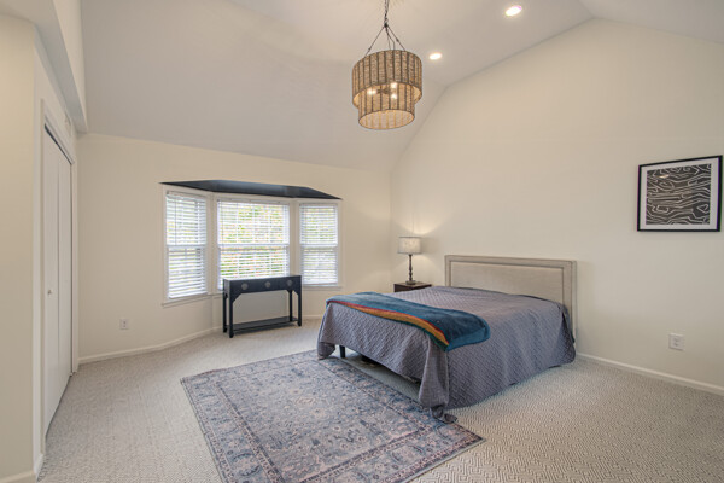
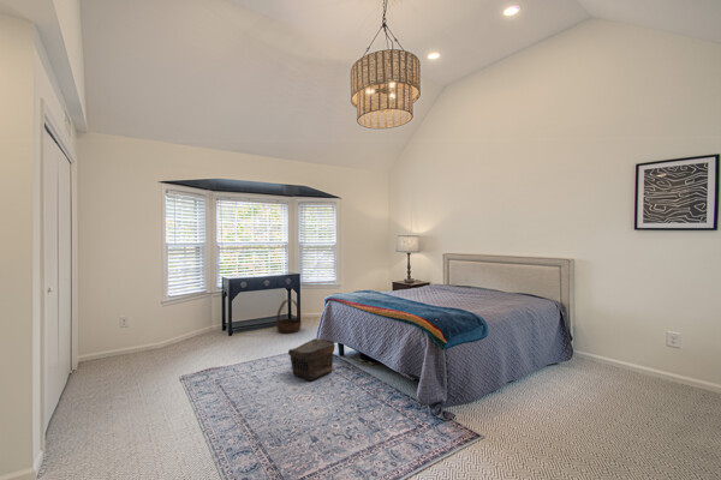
+ pouch [287,337,335,382]
+ basket [276,299,302,335]
